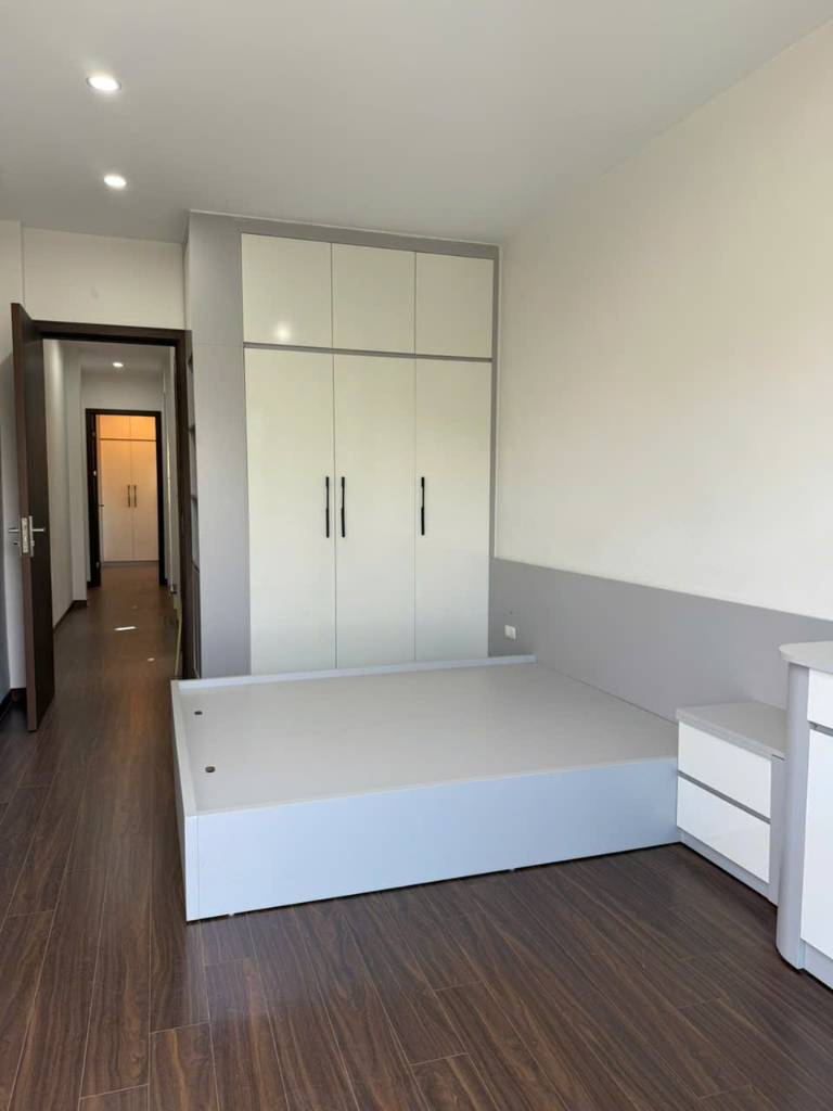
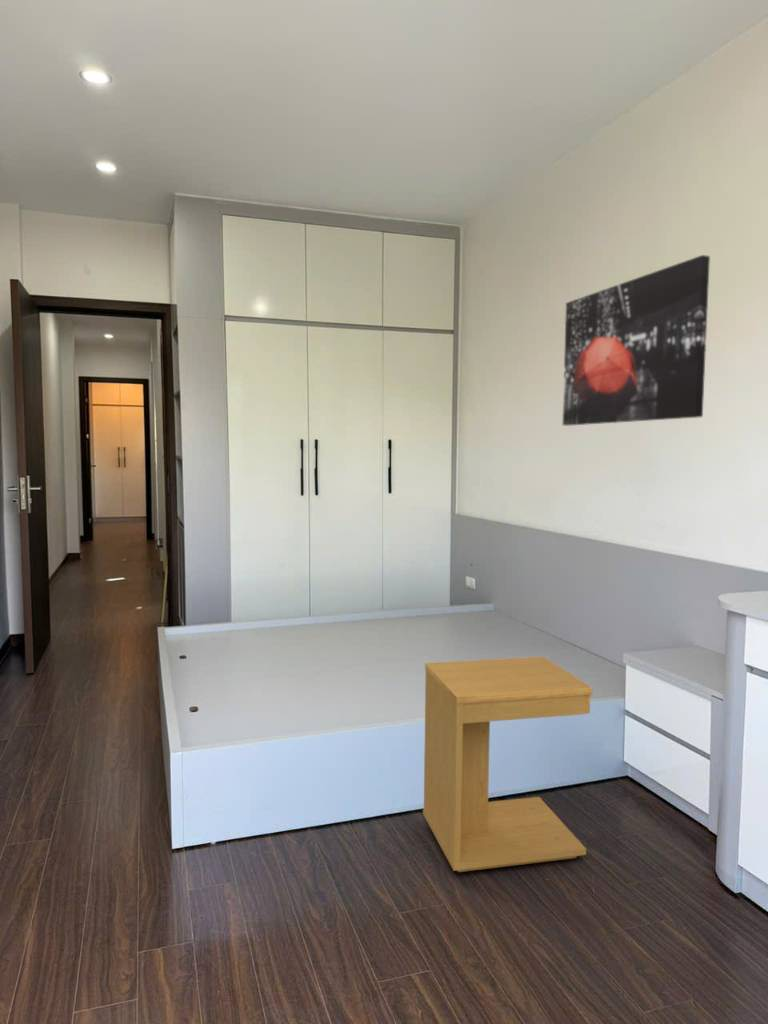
+ side table [422,656,593,873]
+ wall art [562,254,711,427]
